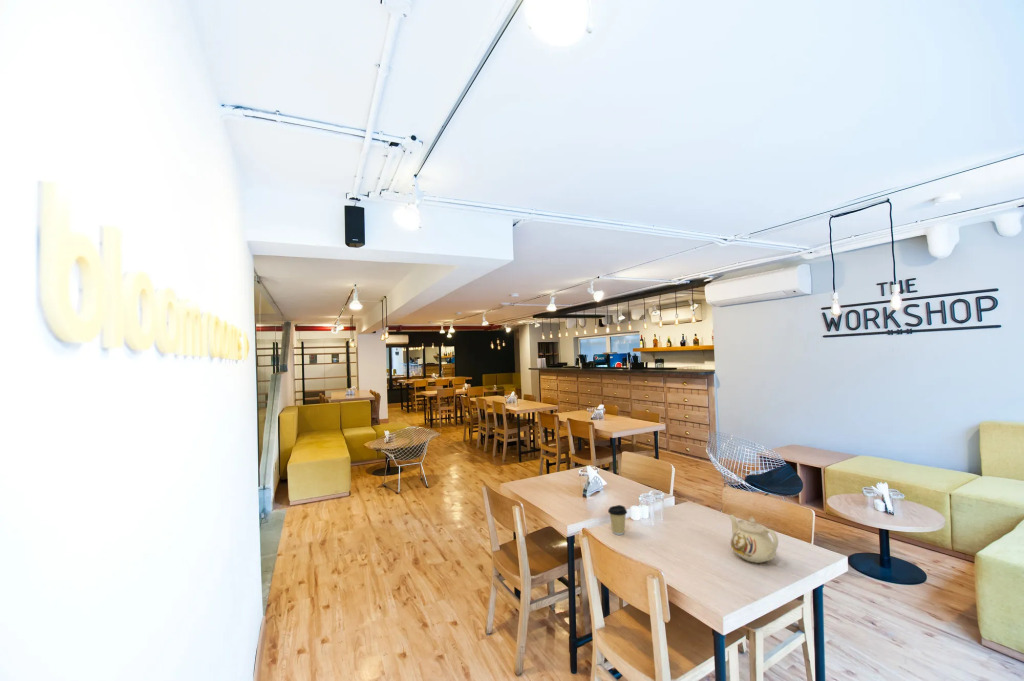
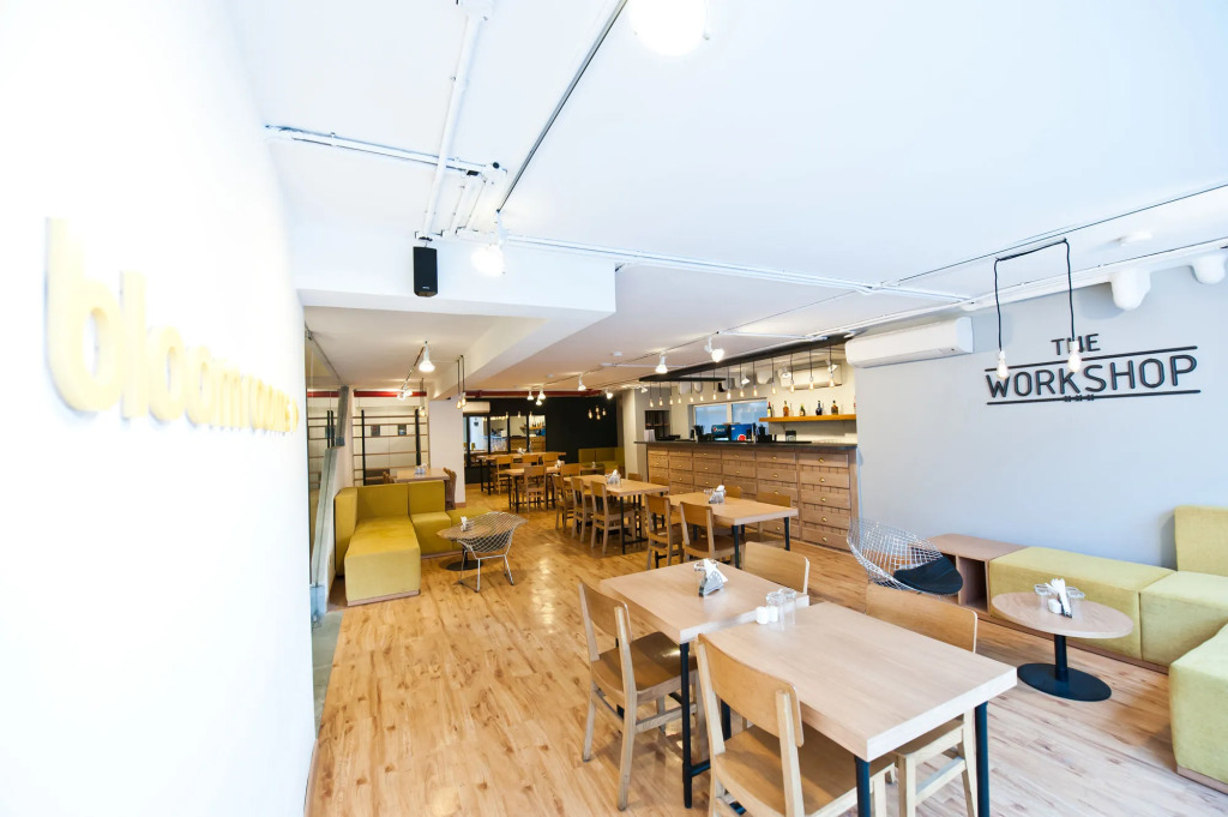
- coffee cup [607,504,628,536]
- teapot [728,514,779,564]
